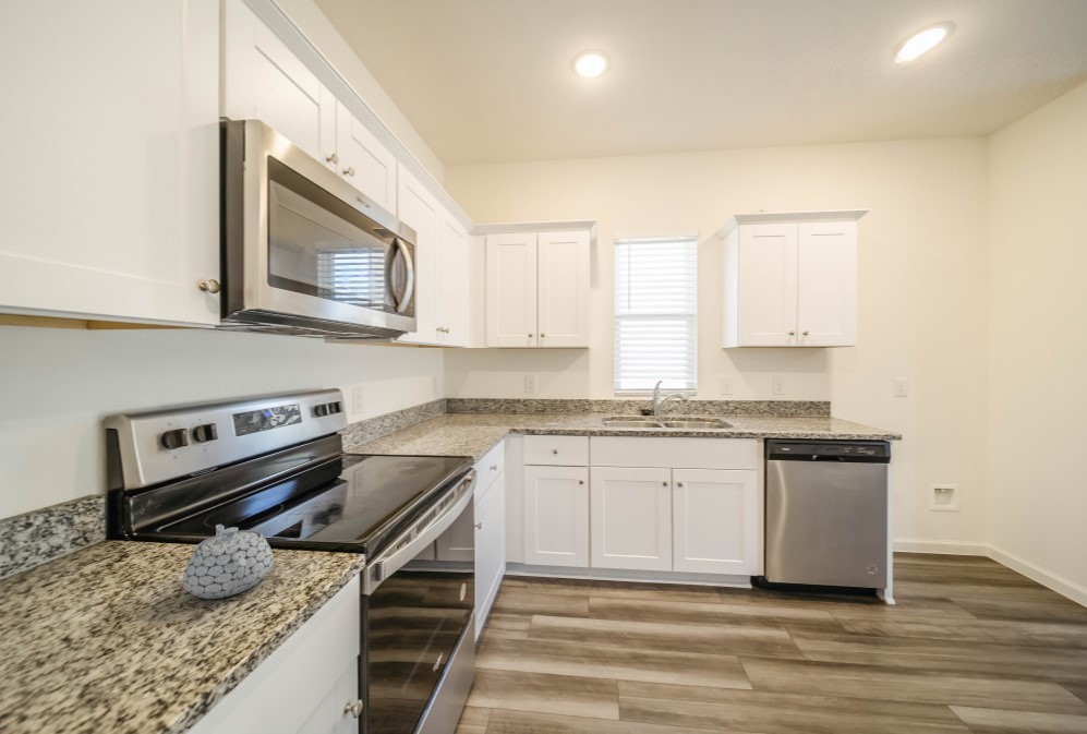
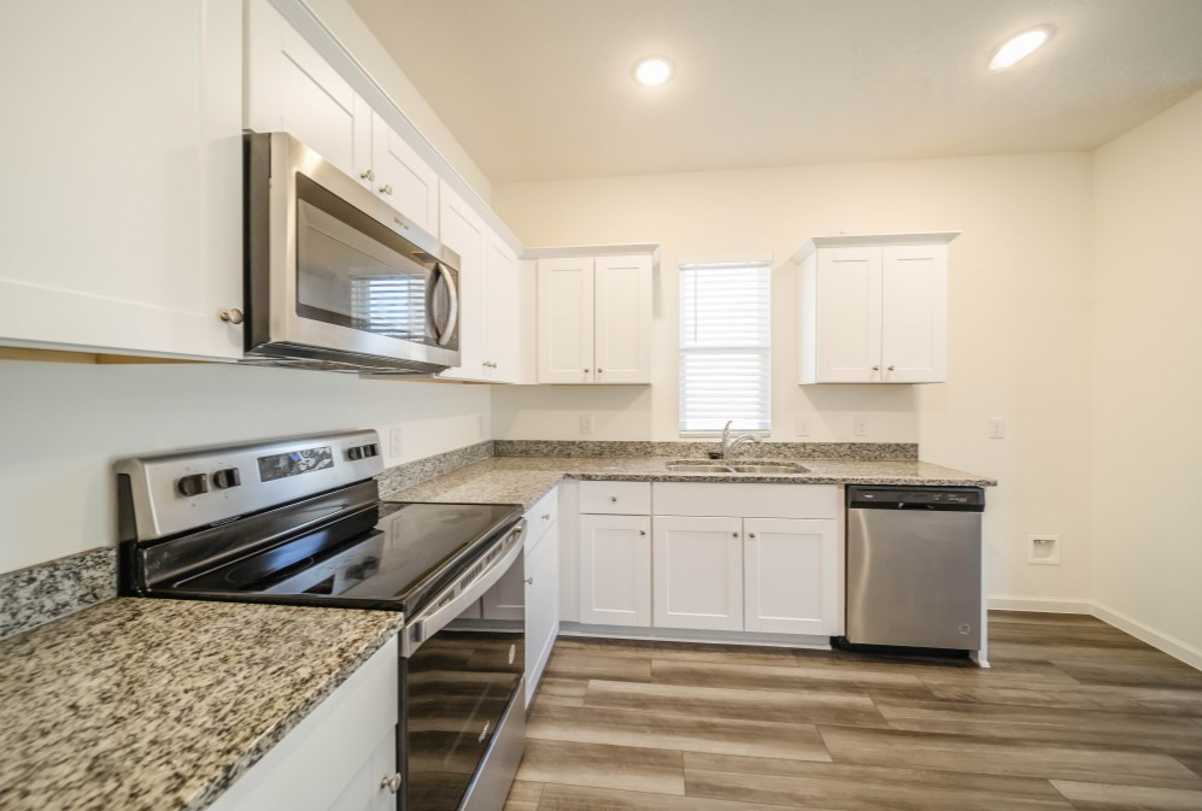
- teapot [181,524,275,600]
